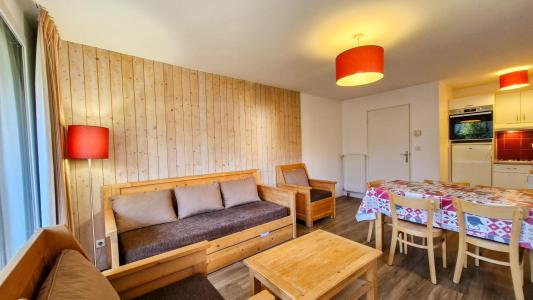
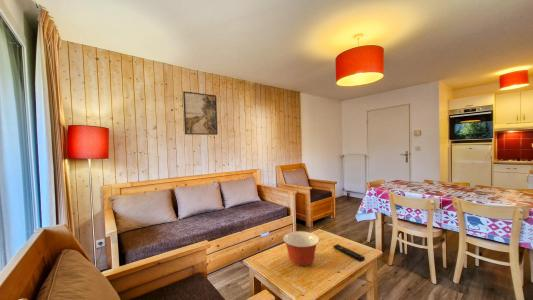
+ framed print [182,90,219,136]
+ mixing bowl [282,230,320,267]
+ remote control [332,243,366,262]
